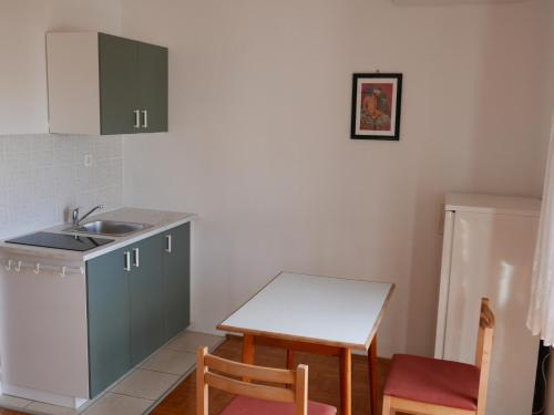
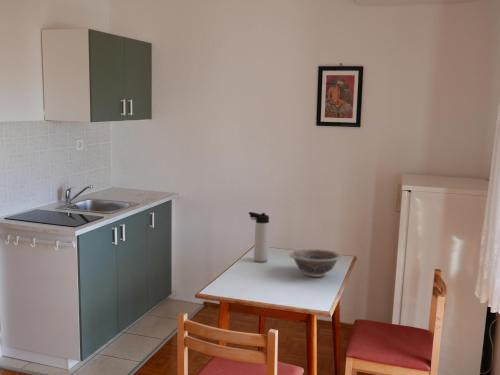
+ decorative bowl [288,248,343,278]
+ thermos bottle [248,211,270,263]
